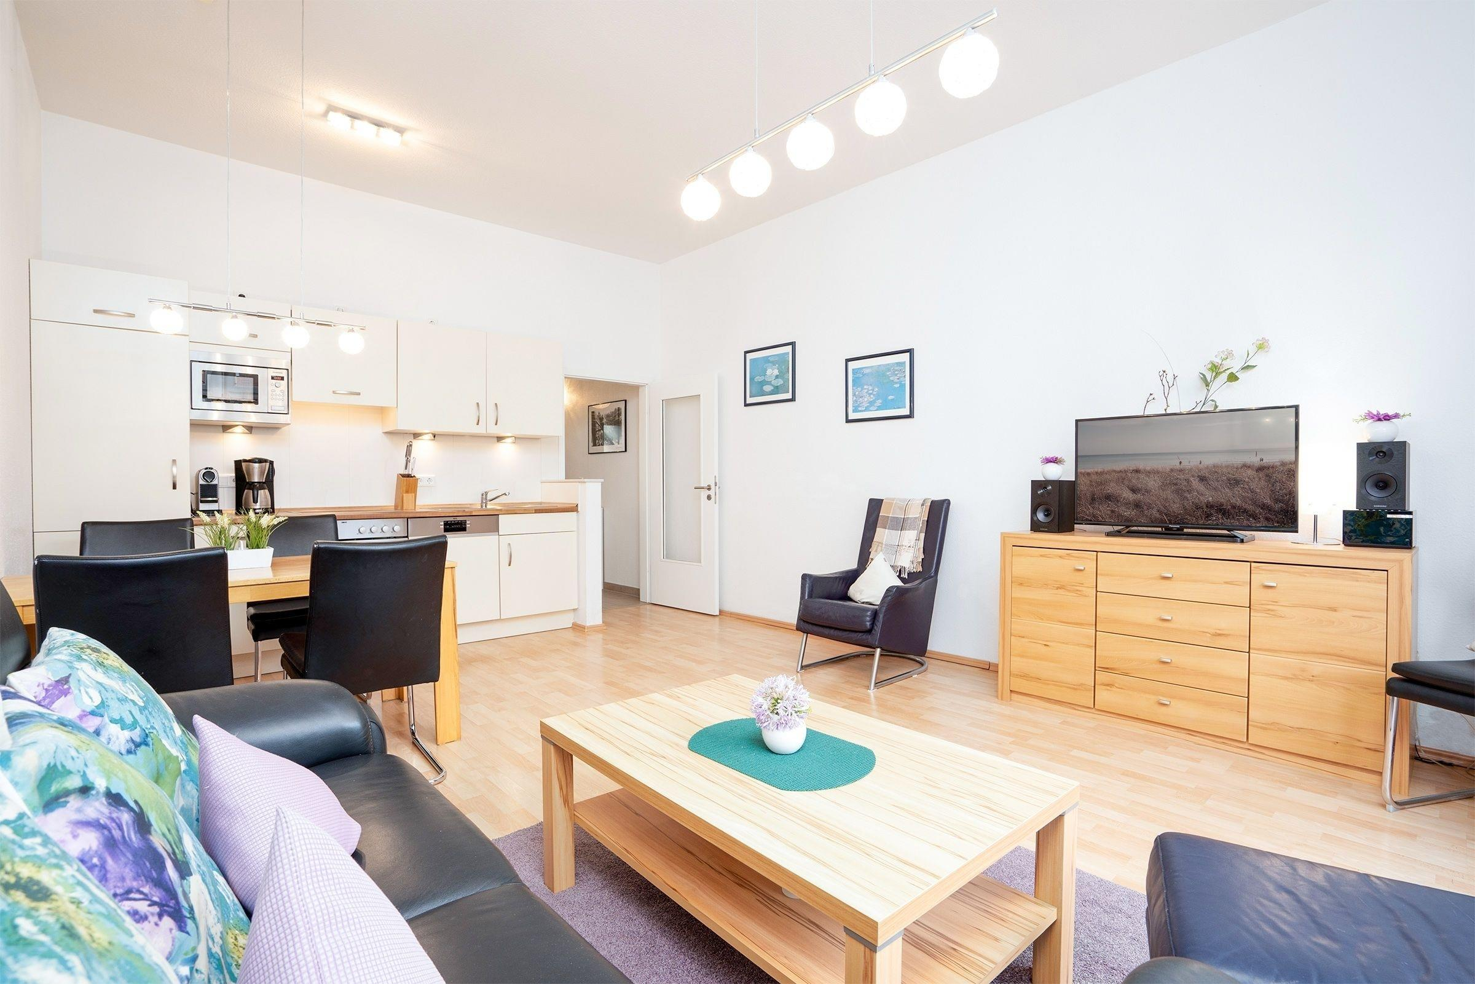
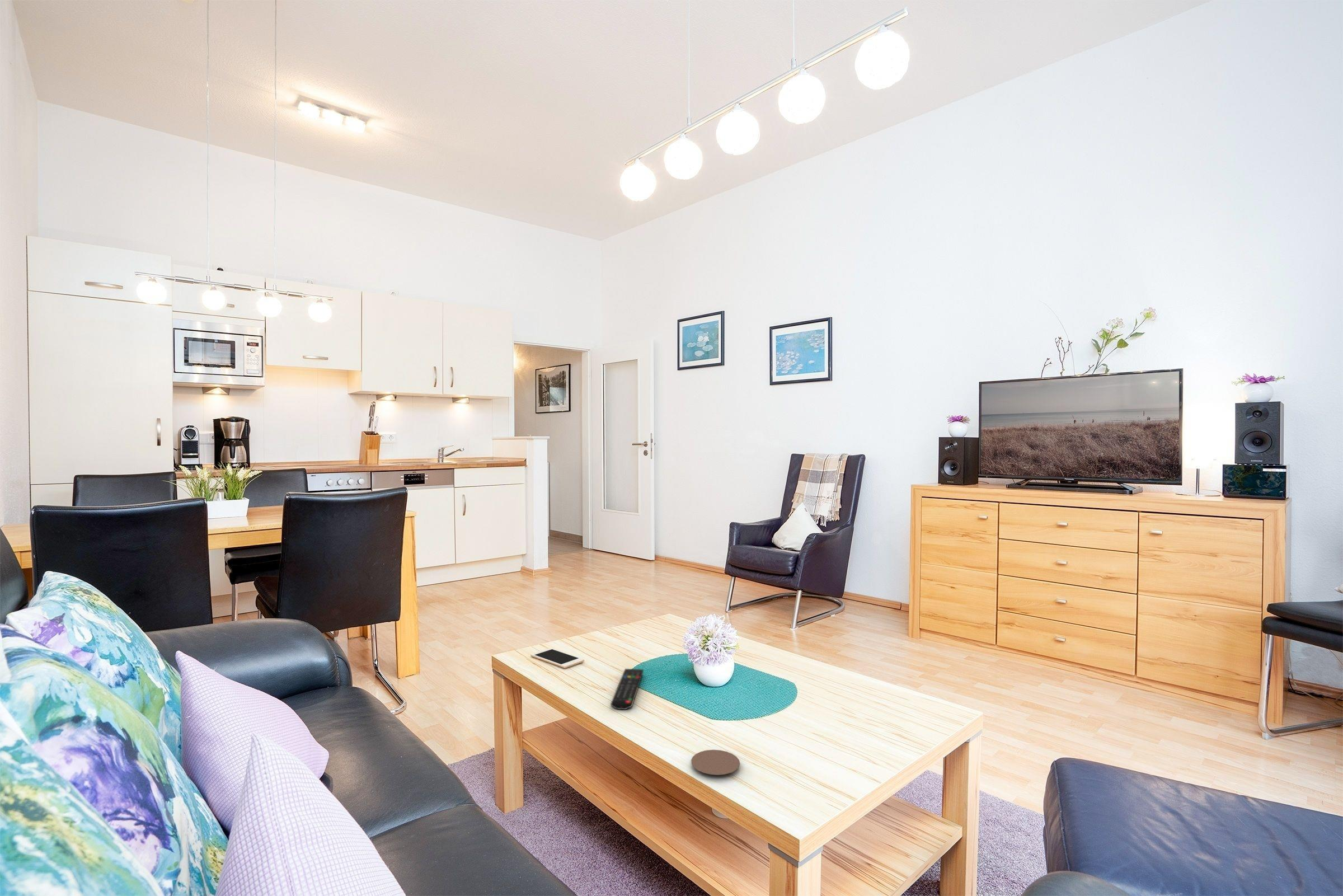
+ coaster [691,749,740,776]
+ remote control [611,668,644,710]
+ cell phone [530,648,585,669]
